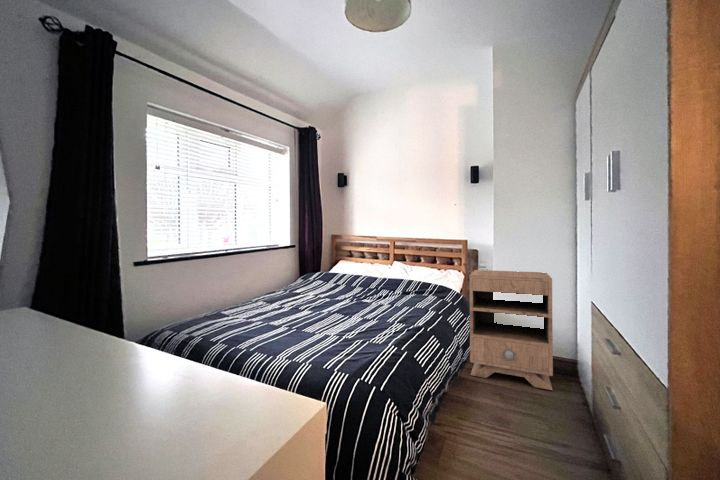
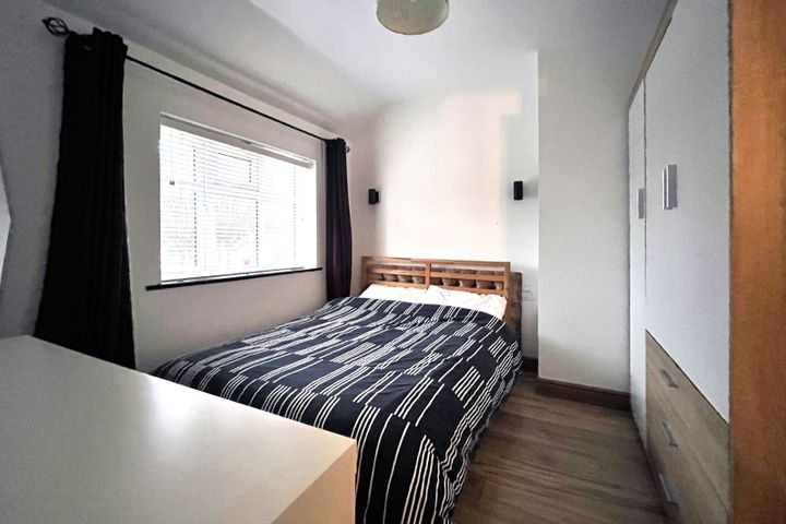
- nightstand [468,269,554,391]
